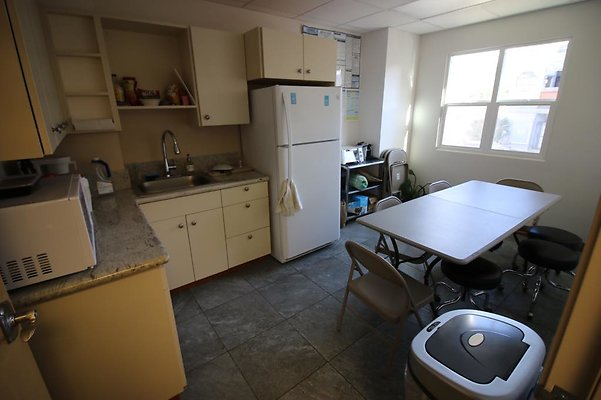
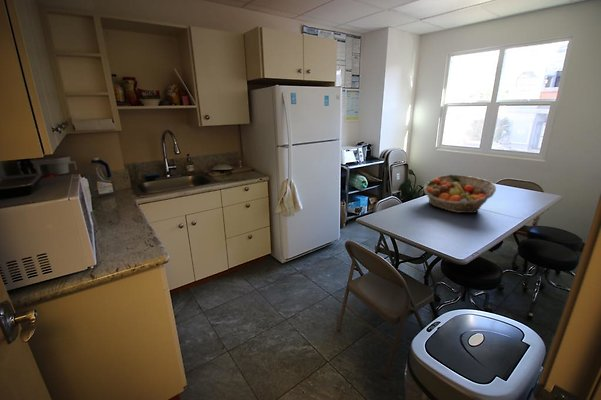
+ fruit basket [422,174,497,214]
